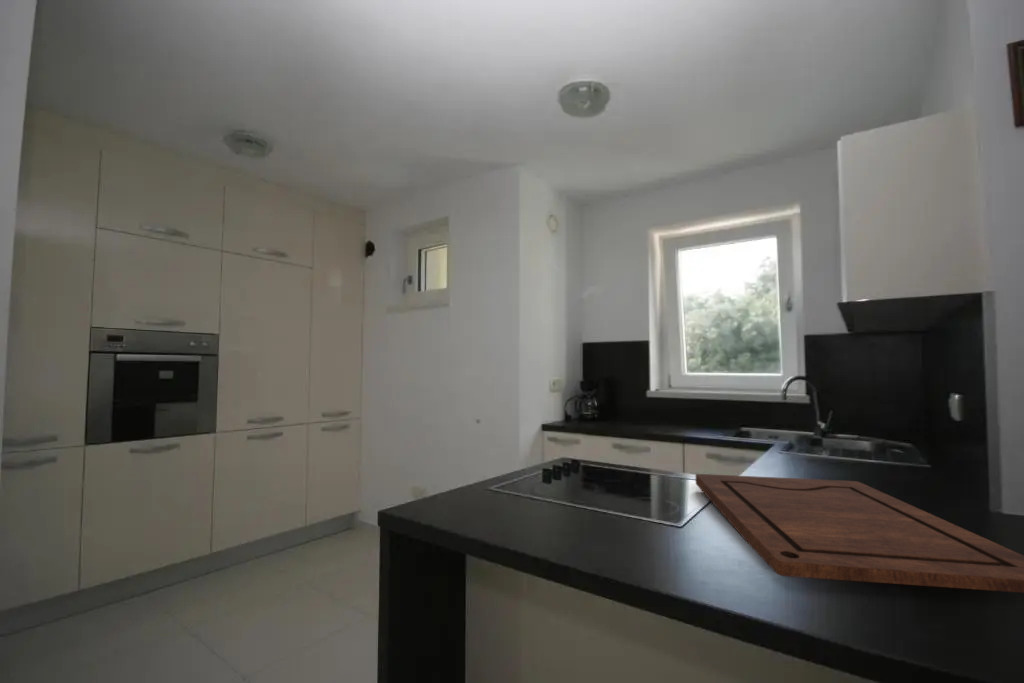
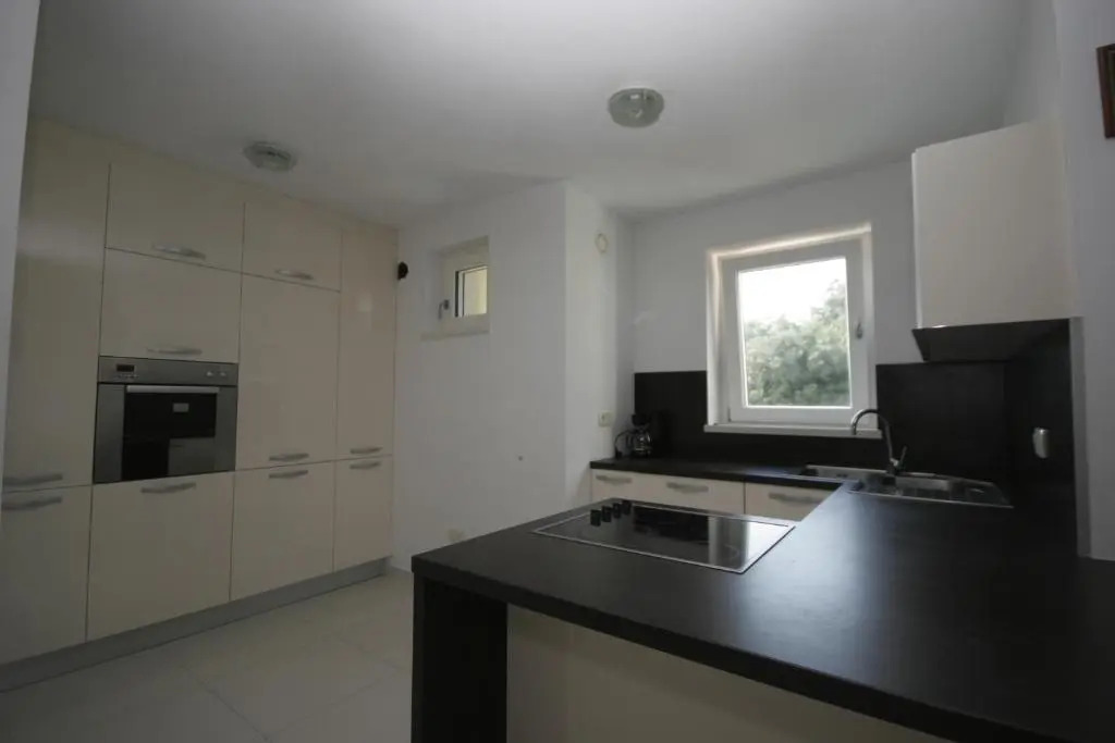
- cutting board [695,473,1024,594]
